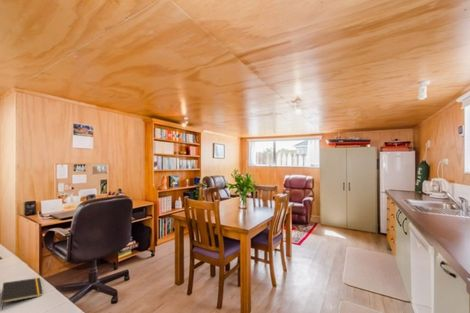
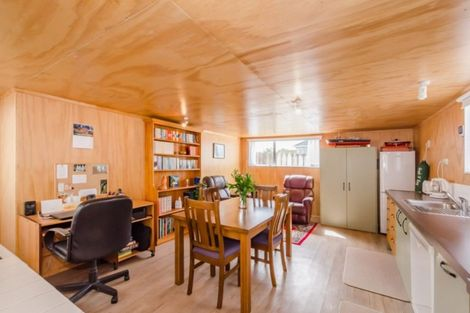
- notepad [0,277,44,311]
